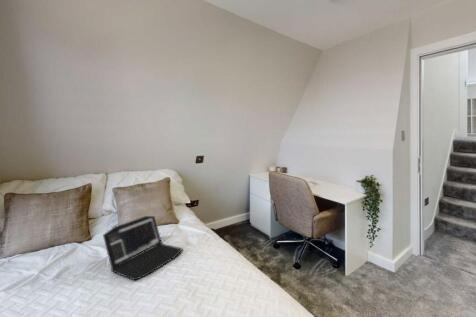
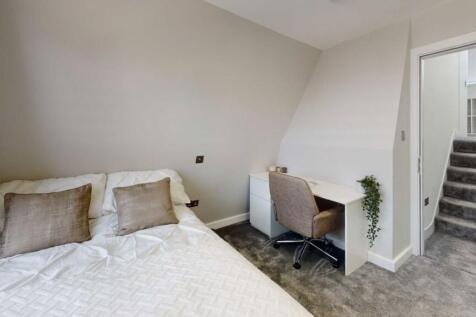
- laptop [102,215,184,281]
